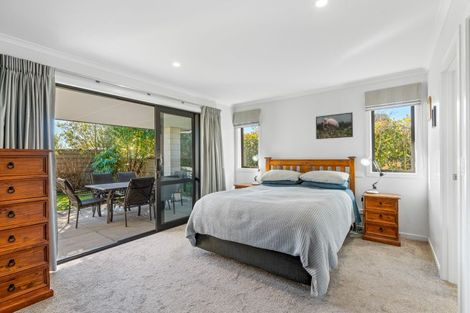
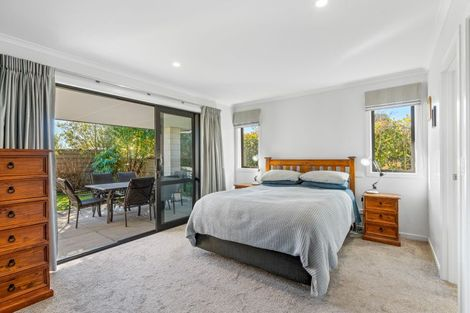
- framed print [315,111,354,140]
